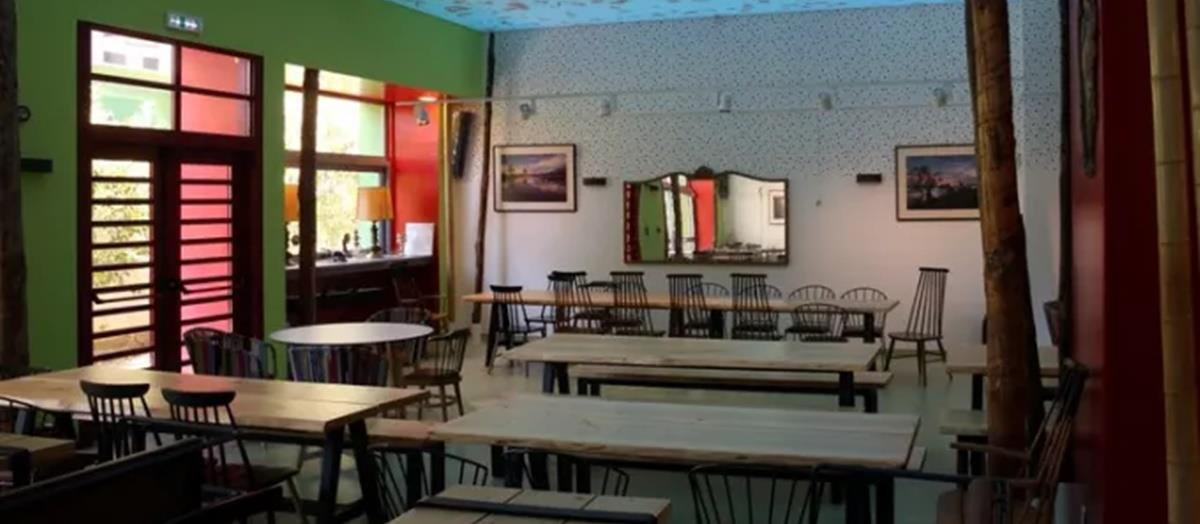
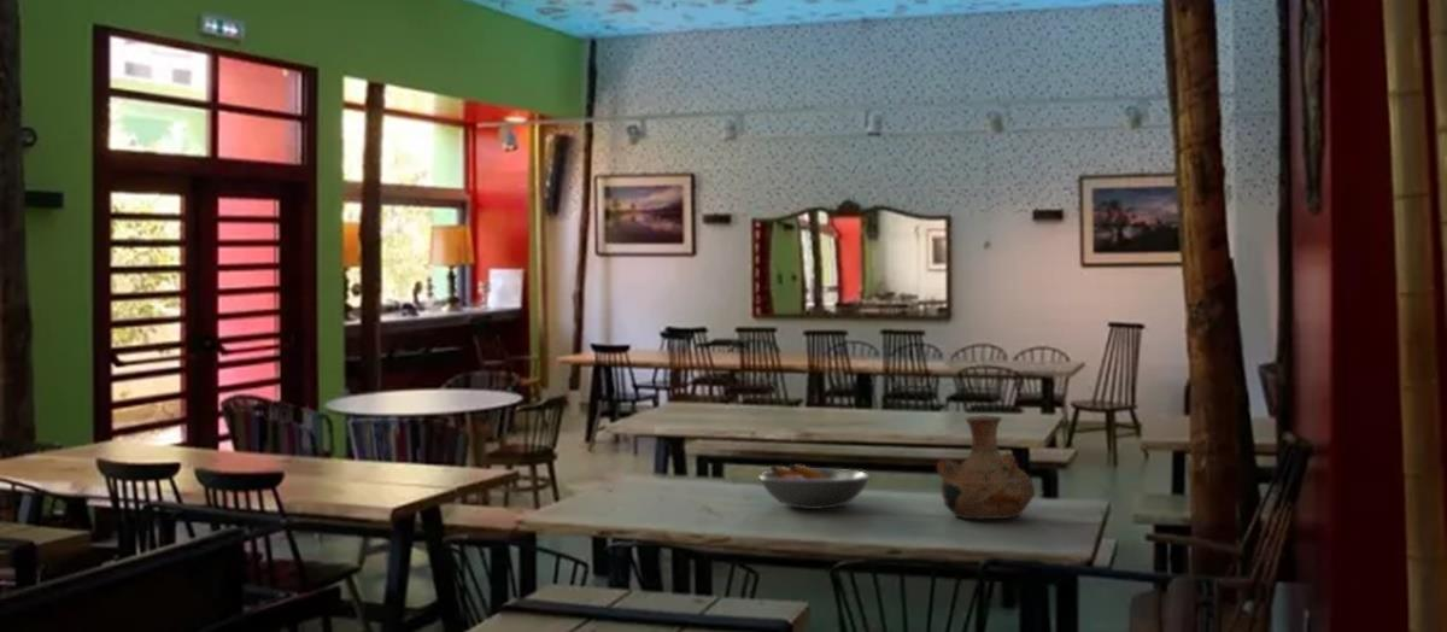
+ fruit bowl [757,463,871,510]
+ vase [936,415,1036,520]
